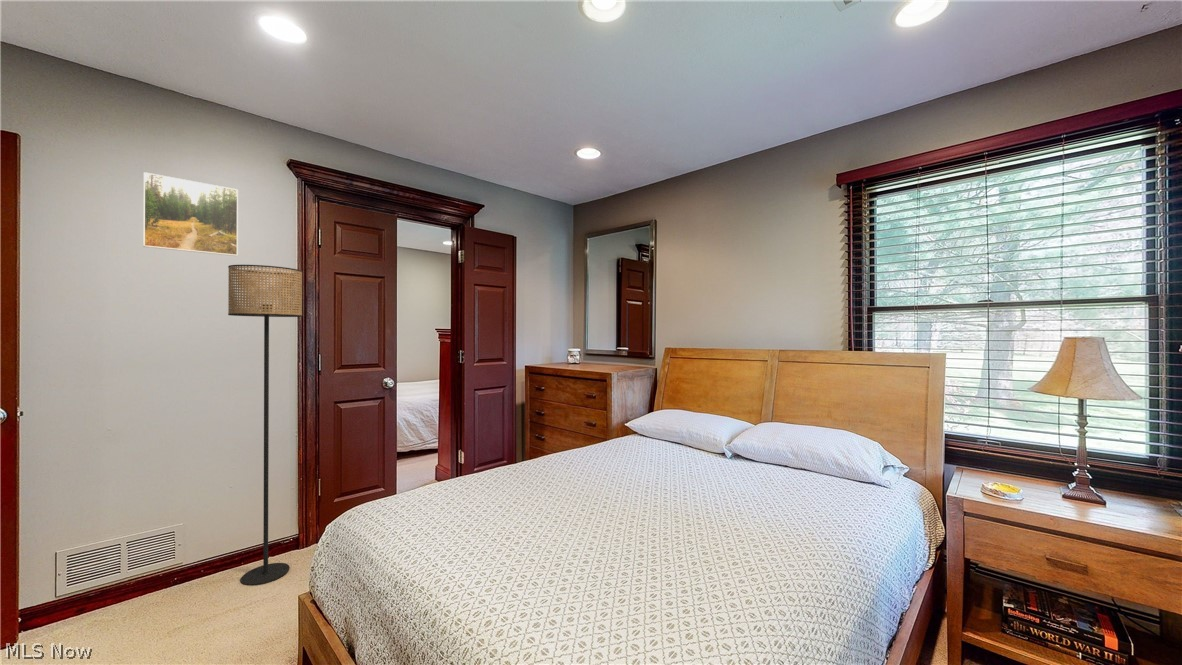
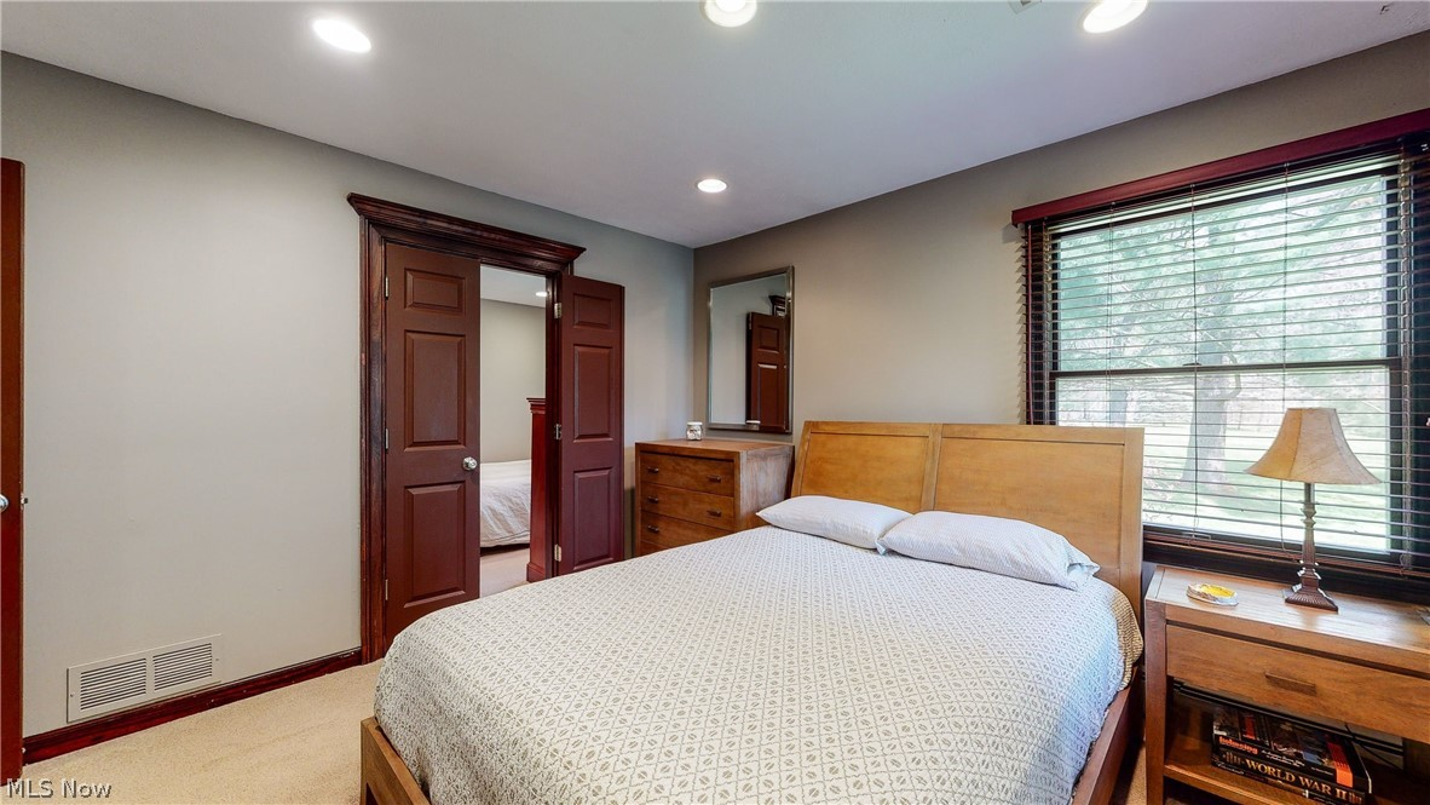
- floor lamp [227,264,303,587]
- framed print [143,171,239,257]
